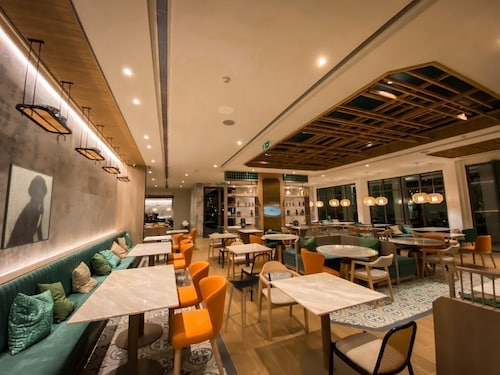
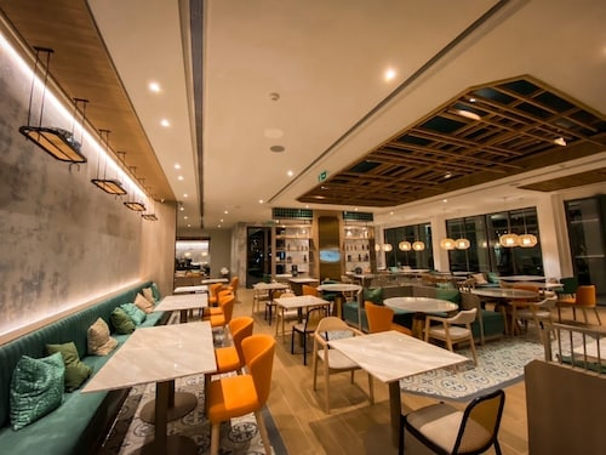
- stool [224,275,267,350]
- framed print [0,162,55,251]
